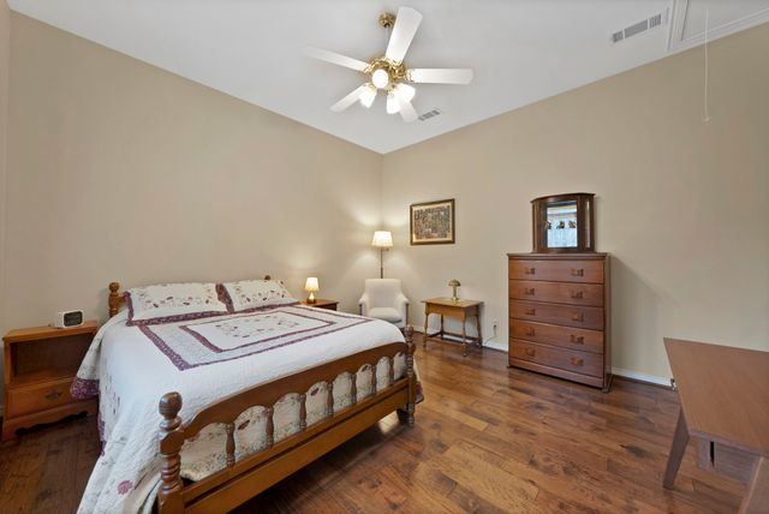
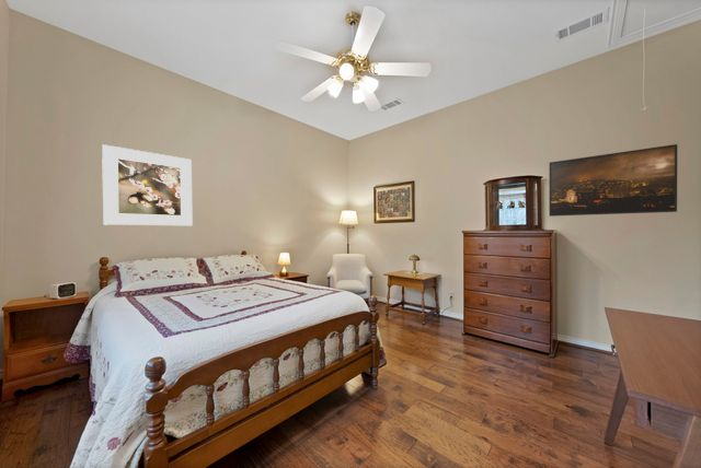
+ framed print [548,143,679,218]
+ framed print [101,143,193,226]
